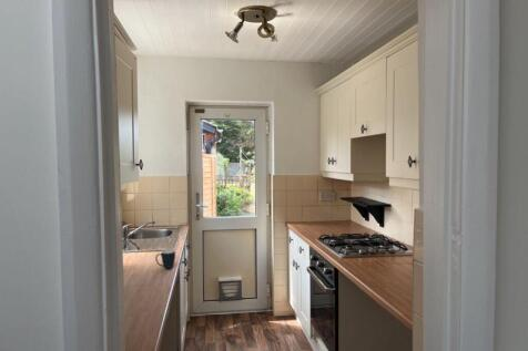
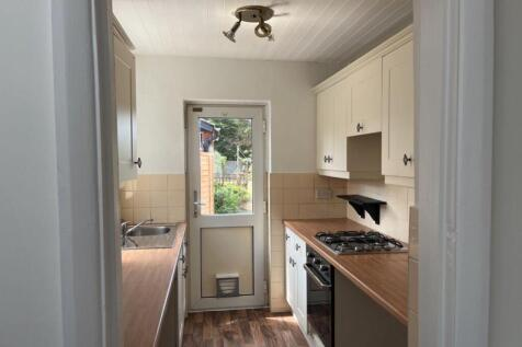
- mug [154,248,176,270]
